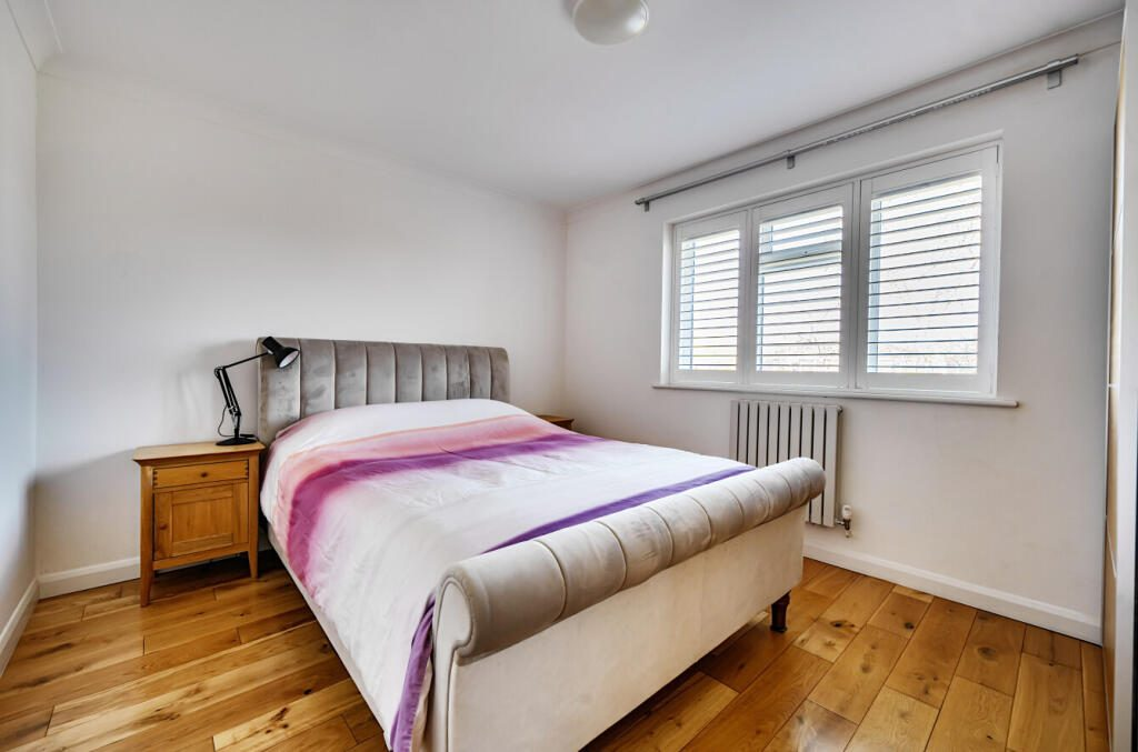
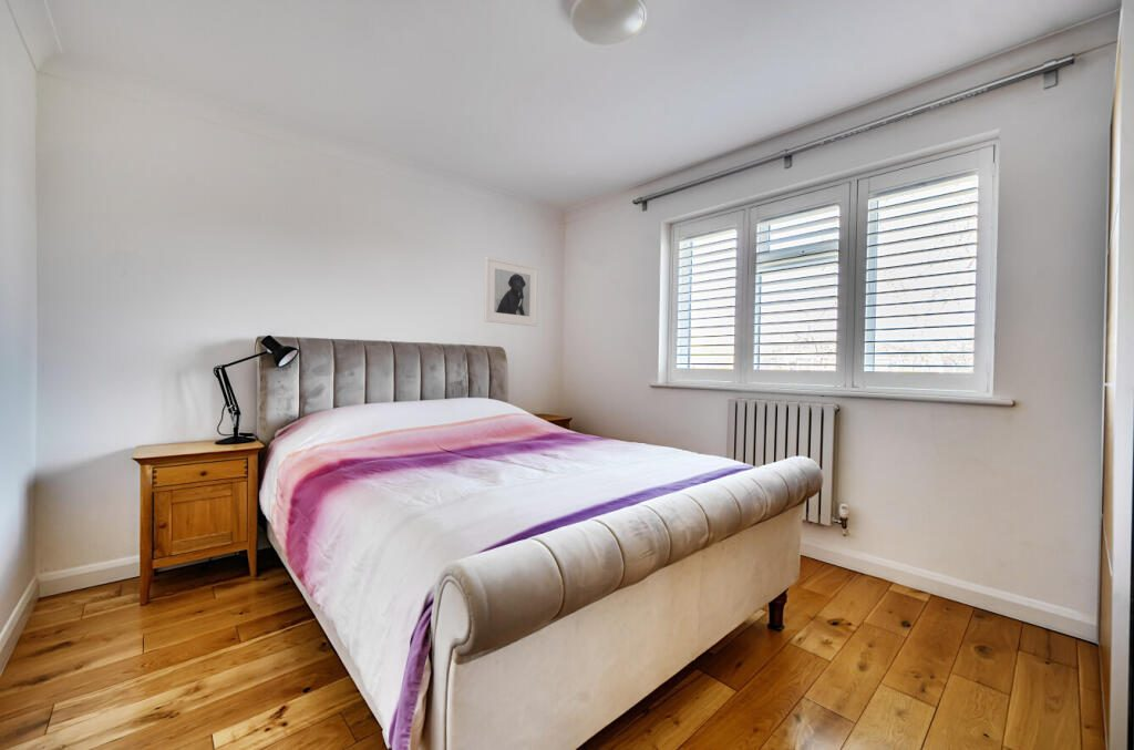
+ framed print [483,256,539,328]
